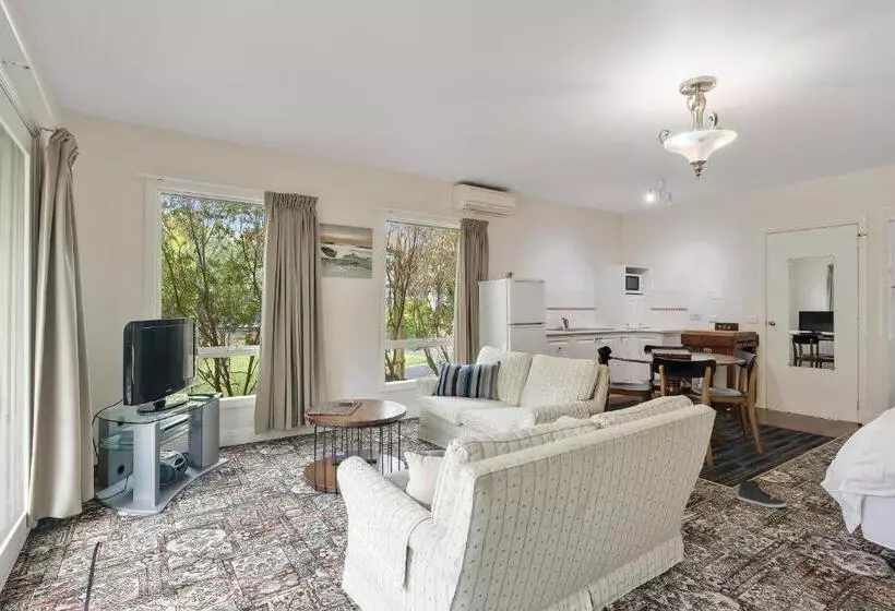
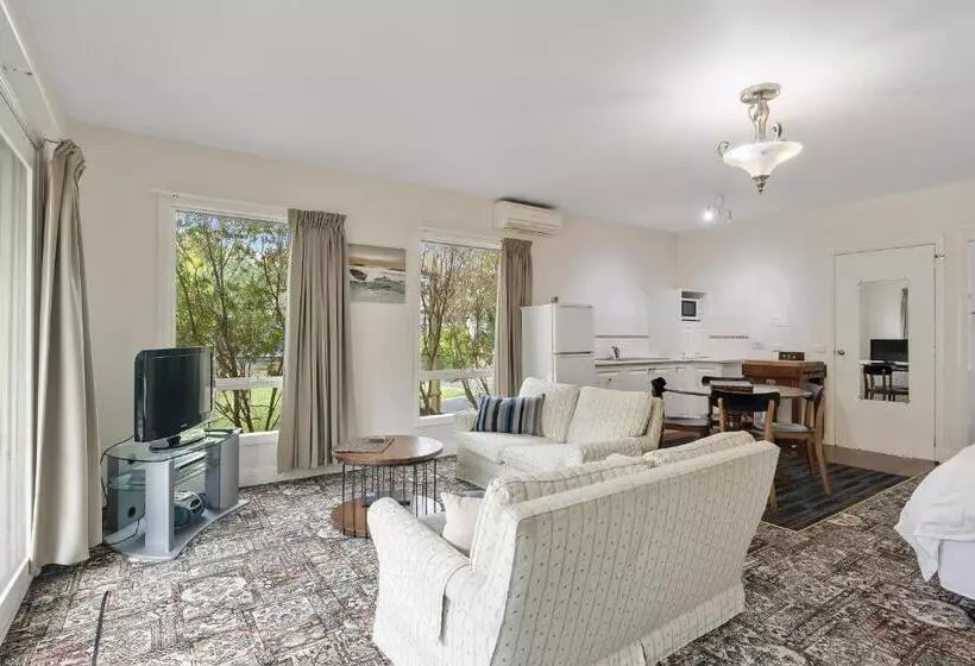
- sneaker [736,479,788,508]
